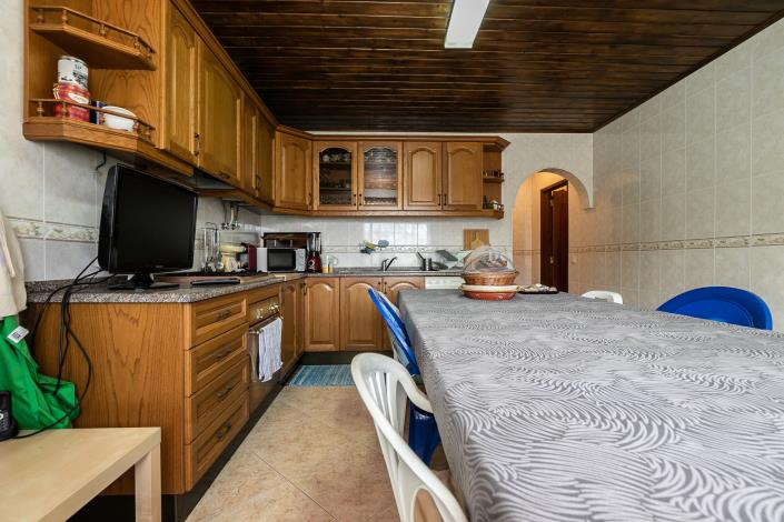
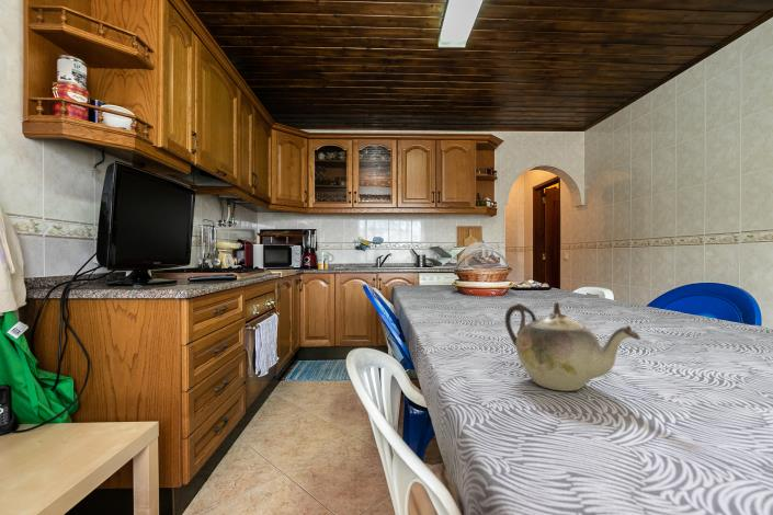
+ teapot [504,301,641,392]
